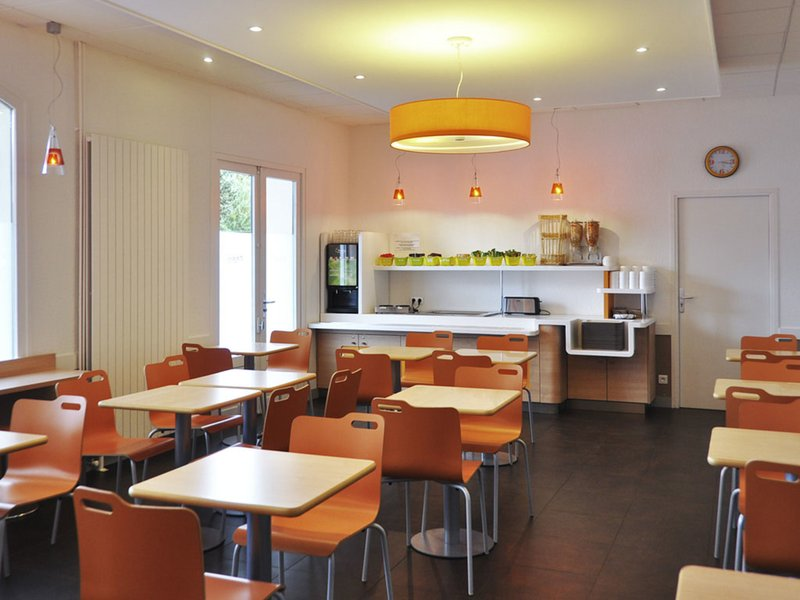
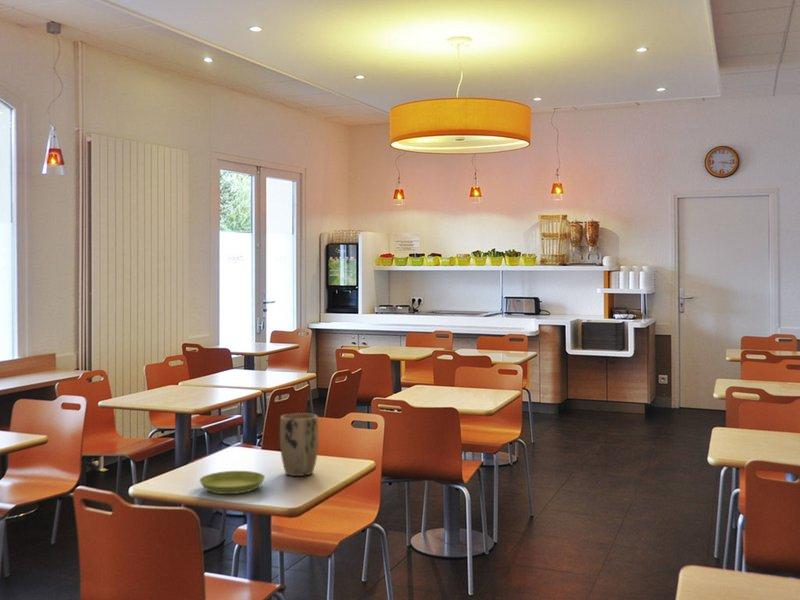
+ saucer [198,470,266,495]
+ plant pot [279,412,319,477]
